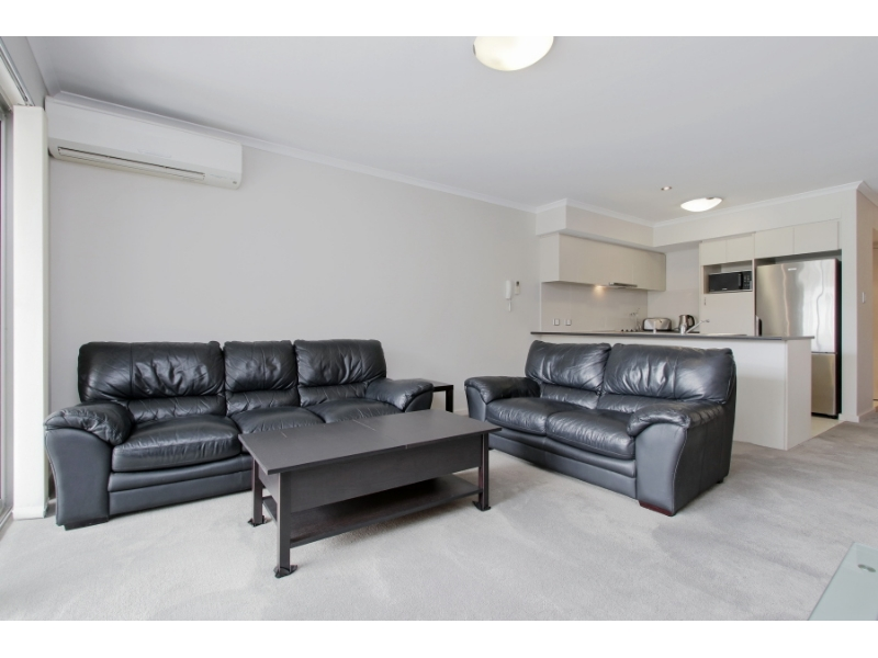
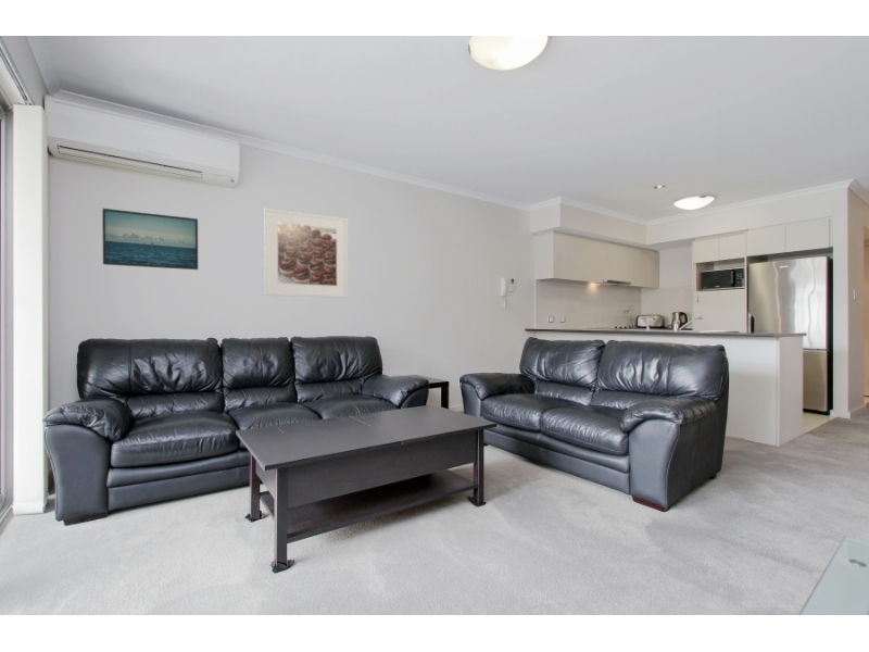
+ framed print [263,206,349,299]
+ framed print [101,208,199,271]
